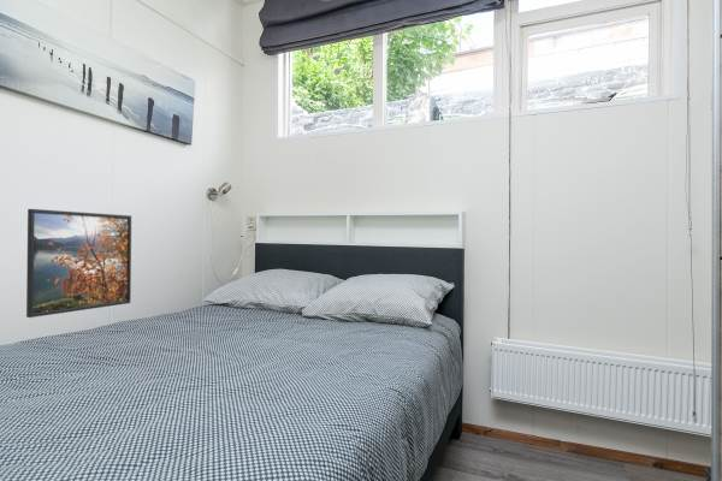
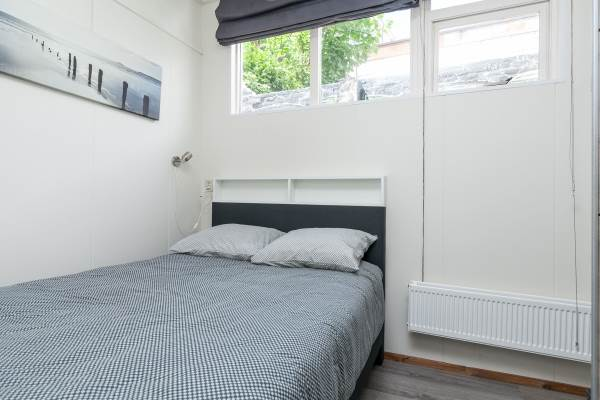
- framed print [25,208,132,319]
